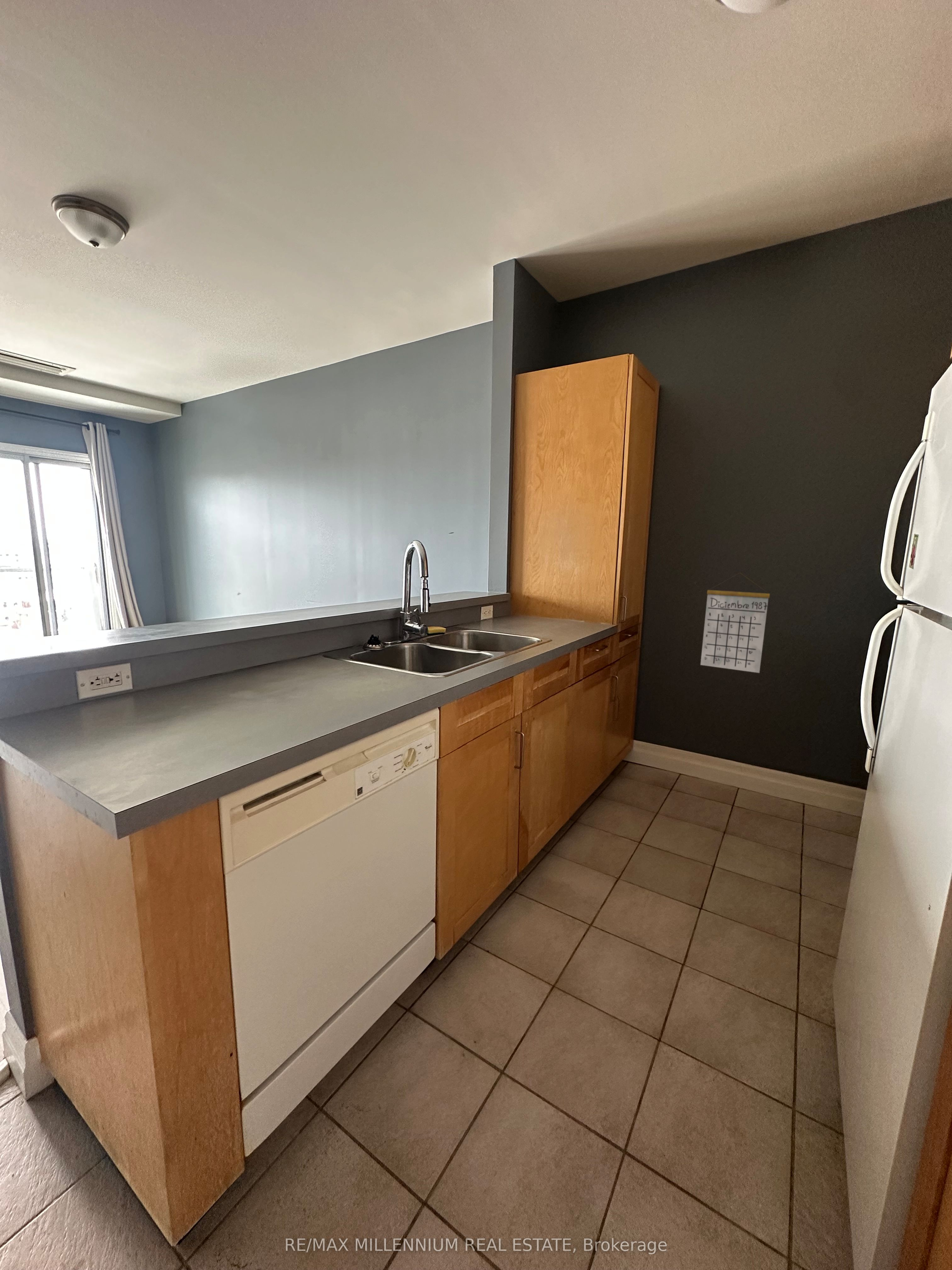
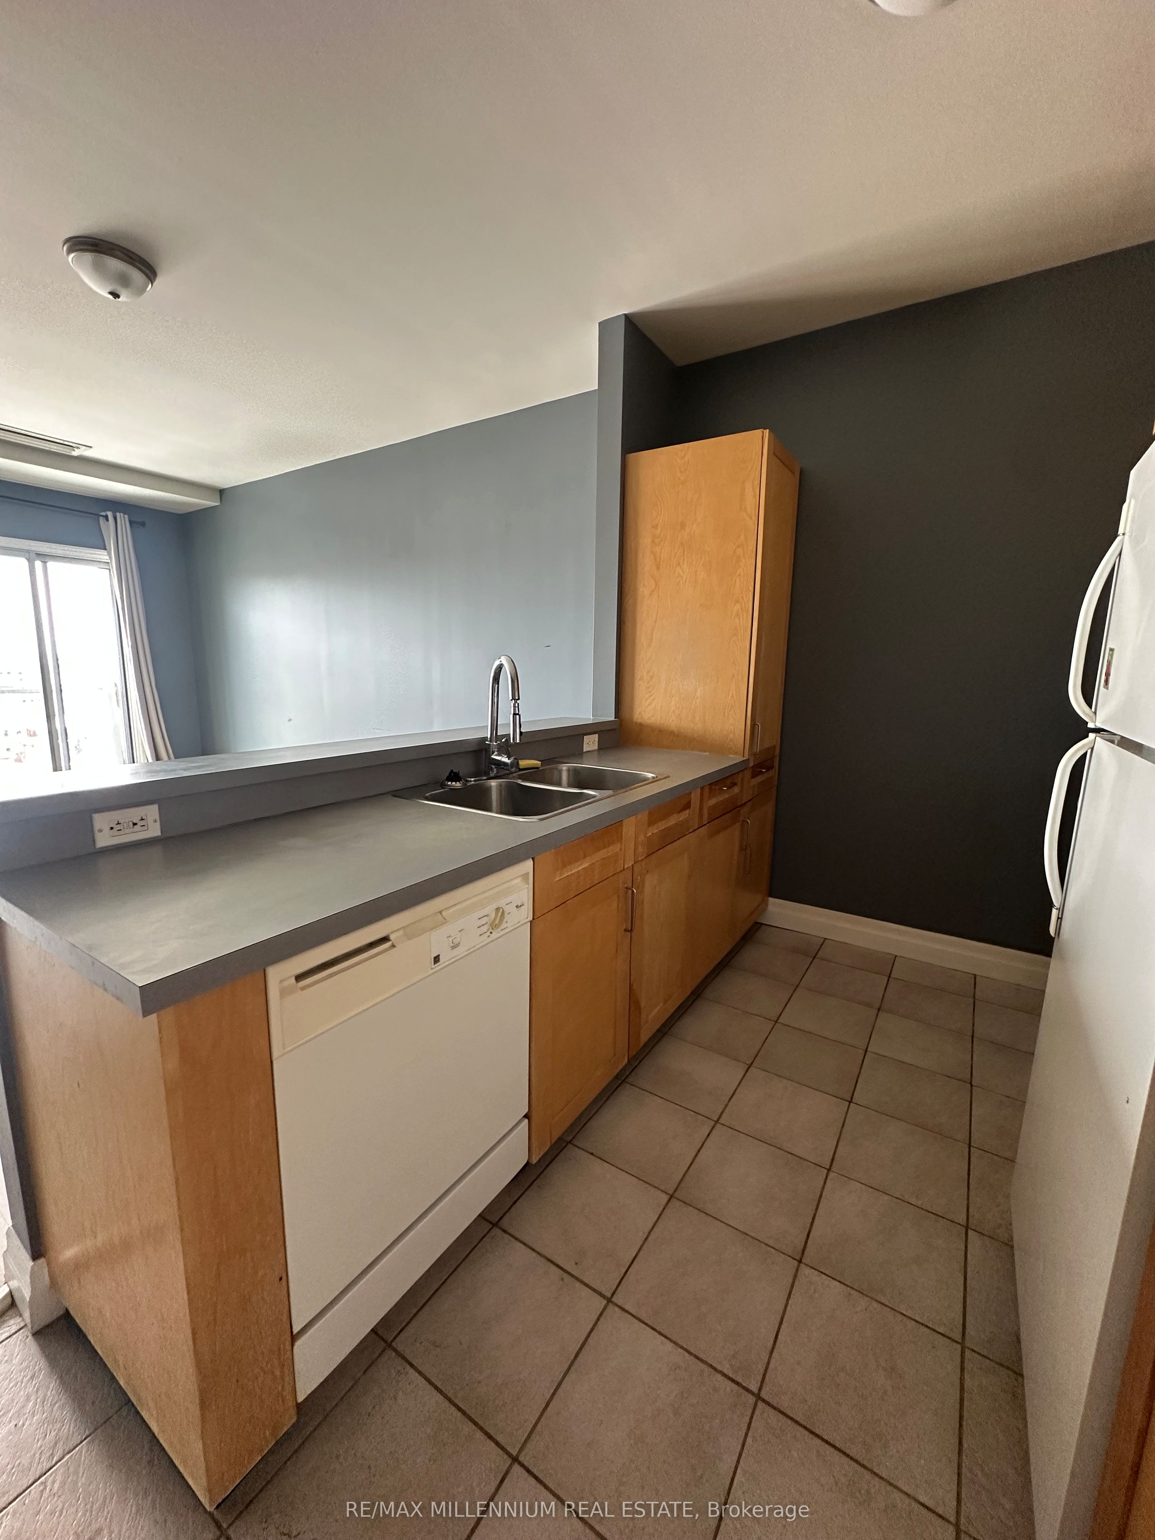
- calendar [700,572,770,673]
